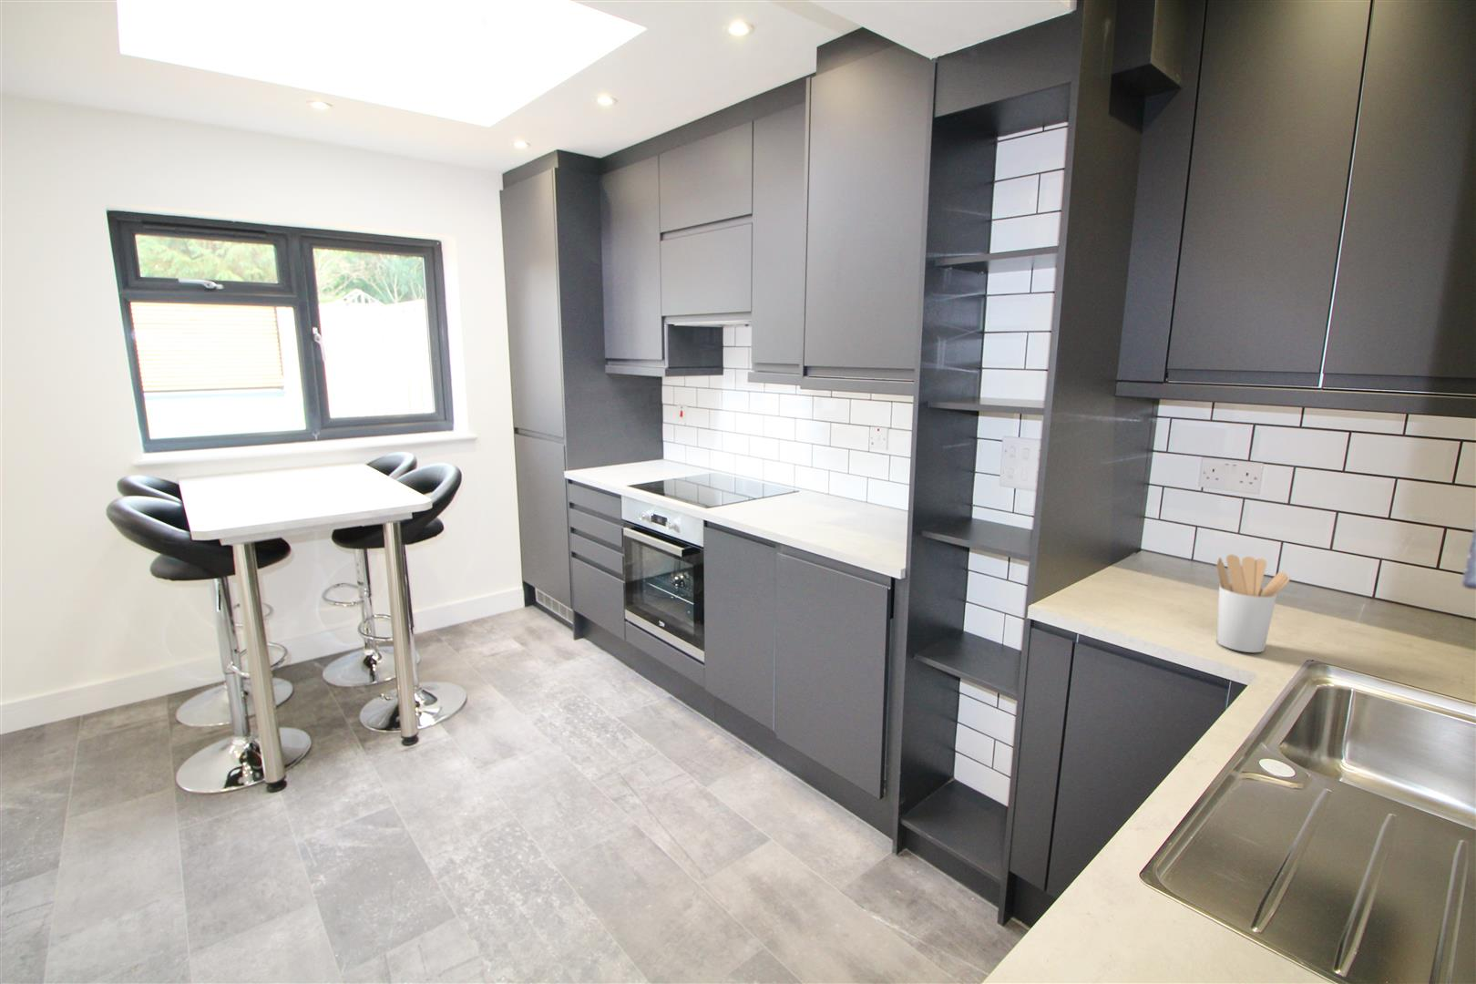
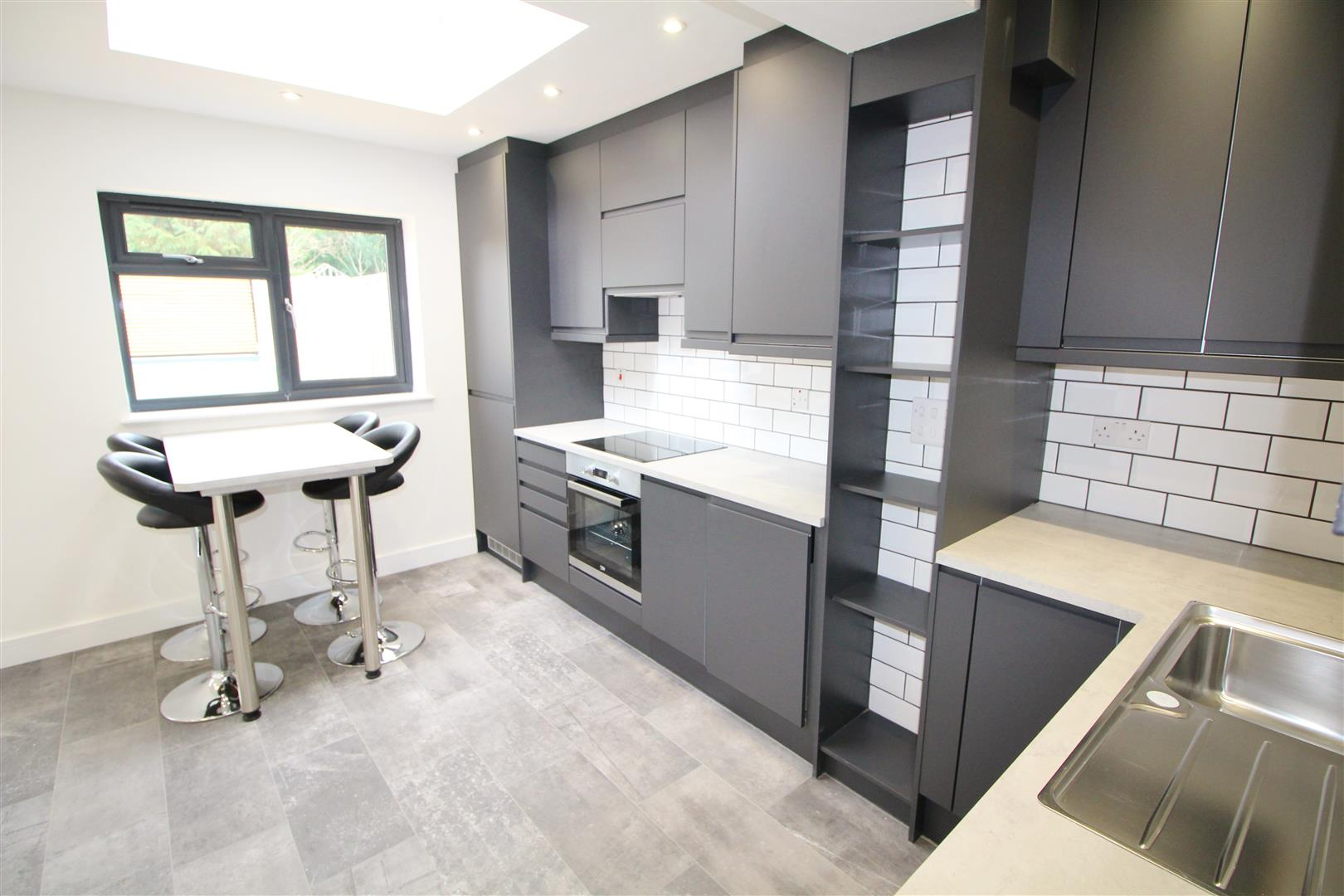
- utensil holder [1216,554,1292,653]
